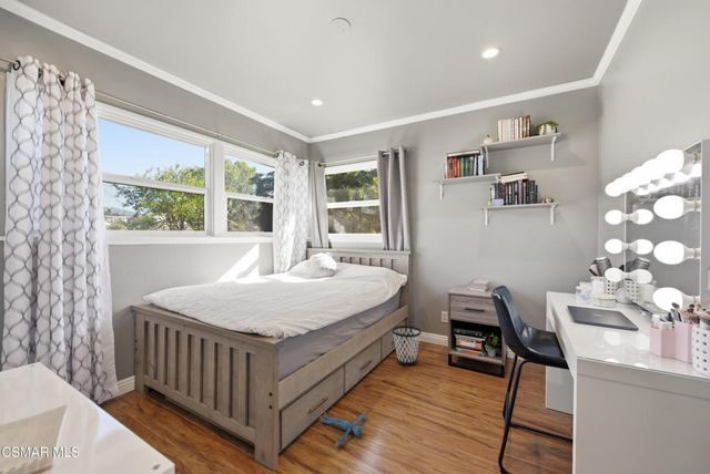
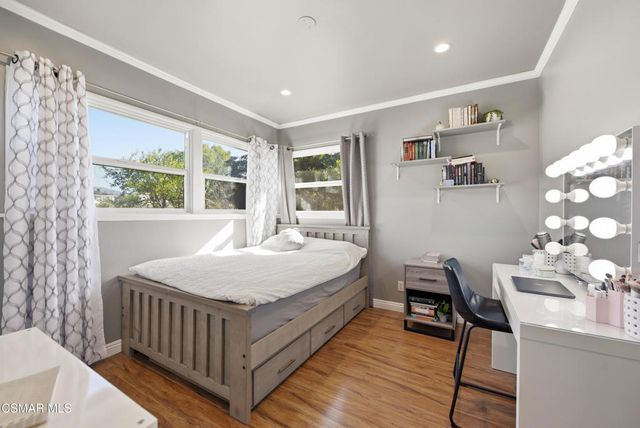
- wastebasket [392,324,422,367]
- plush toy [318,411,366,449]
